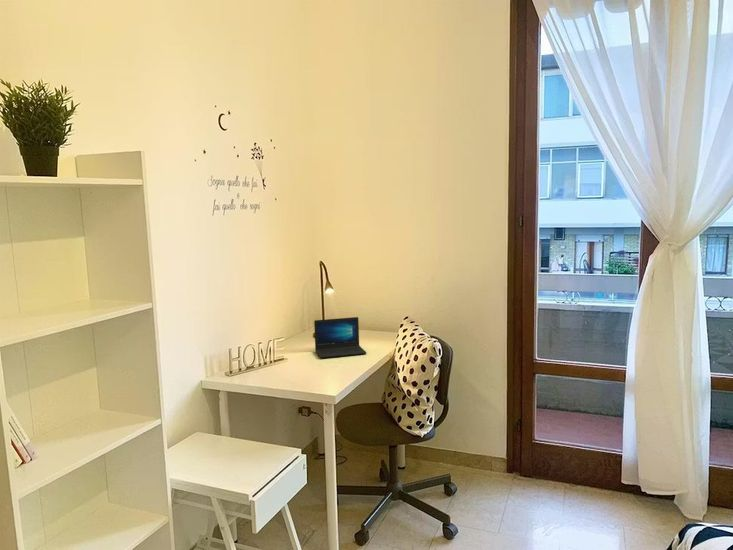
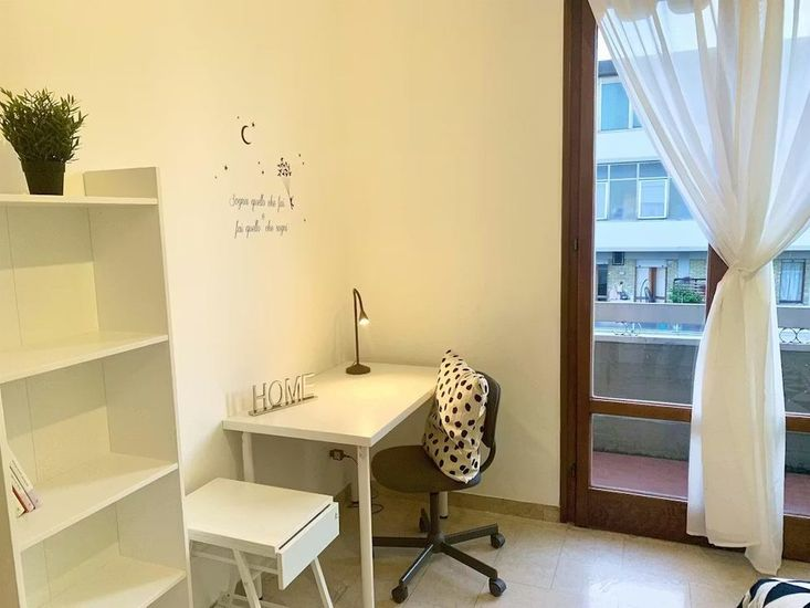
- laptop [313,316,367,359]
